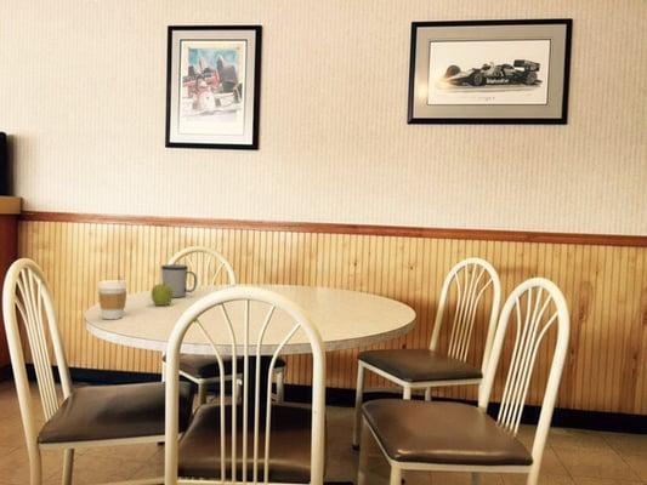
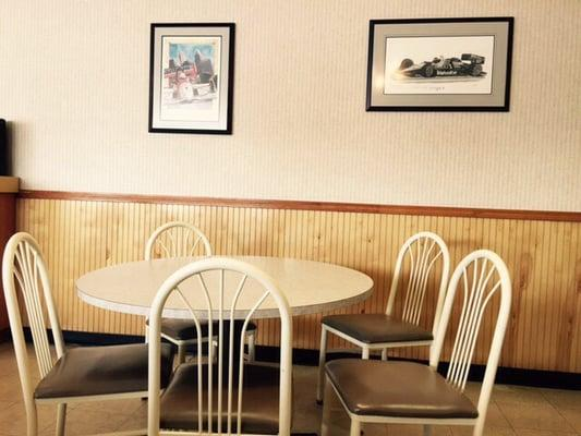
- coffee cup [97,279,129,320]
- fruit [151,283,174,307]
- mug [160,263,198,298]
